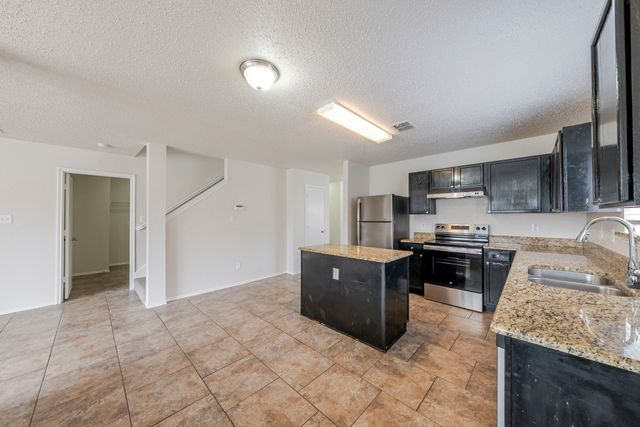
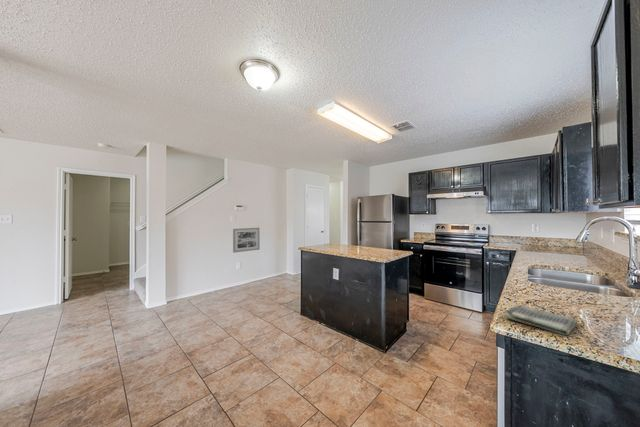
+ dish towel [503,304,579,336]
+ wall art [232,227,261,254]
